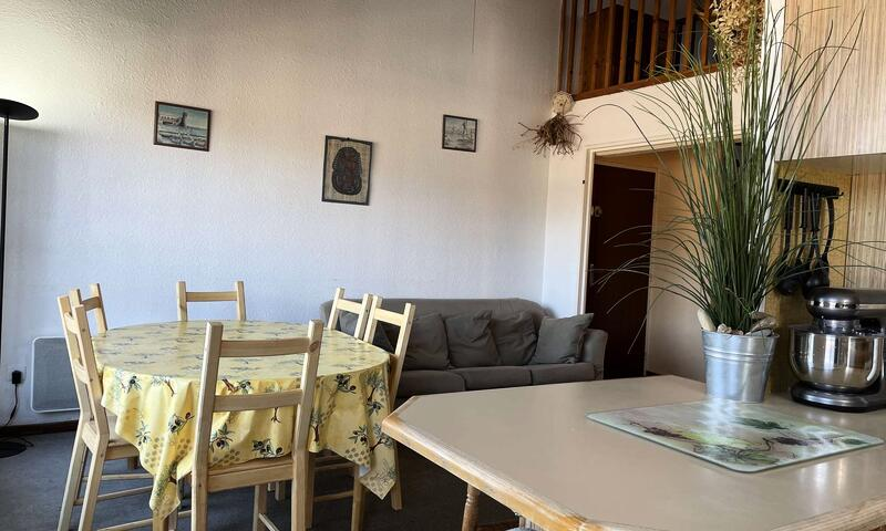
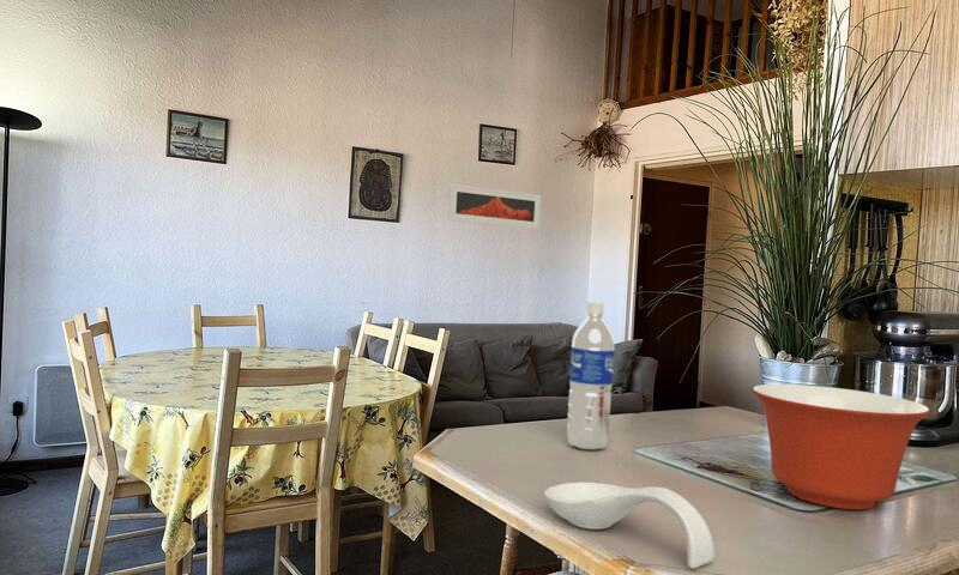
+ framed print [447,182,542,230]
+ mixing bowl [752,383,931,510]
+ water bottle [566,301,616,450]
+ spoon rest [543,482,716,569]
